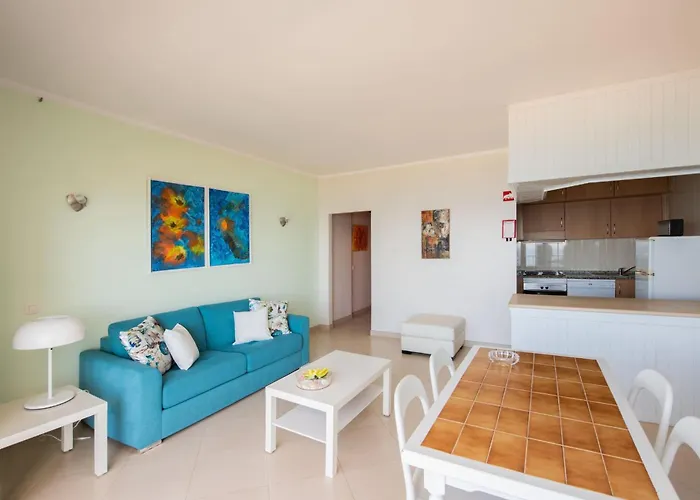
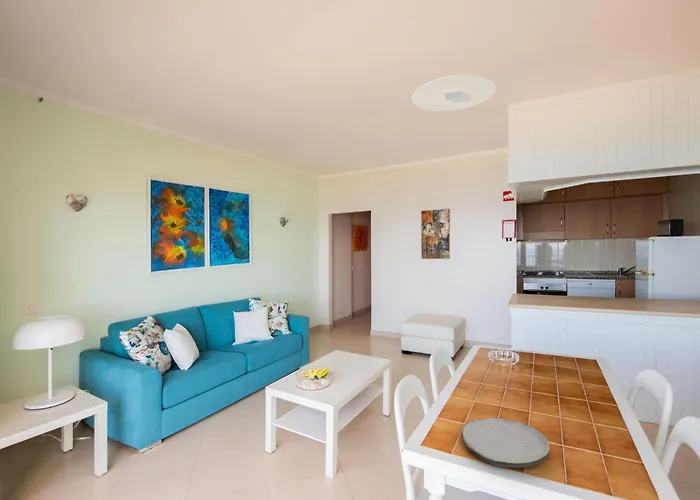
+ ceiling light [411,74,497,113]
+ plate [460,417,551,468]
